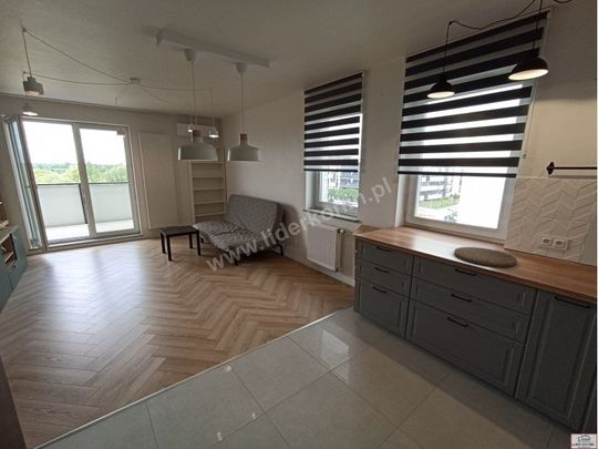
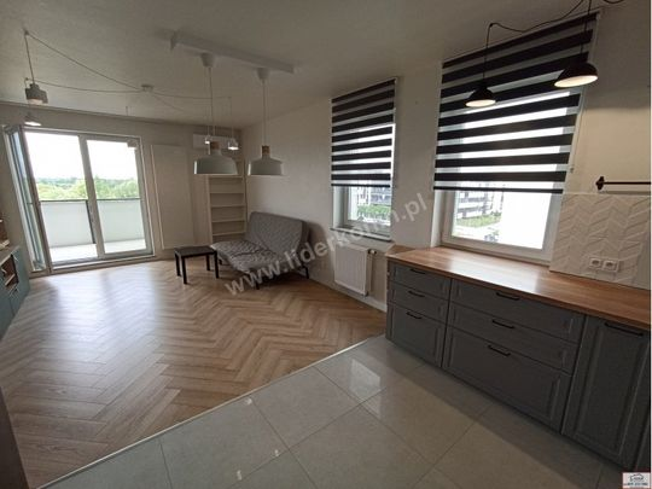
- cutting board [453,246,518,268]
